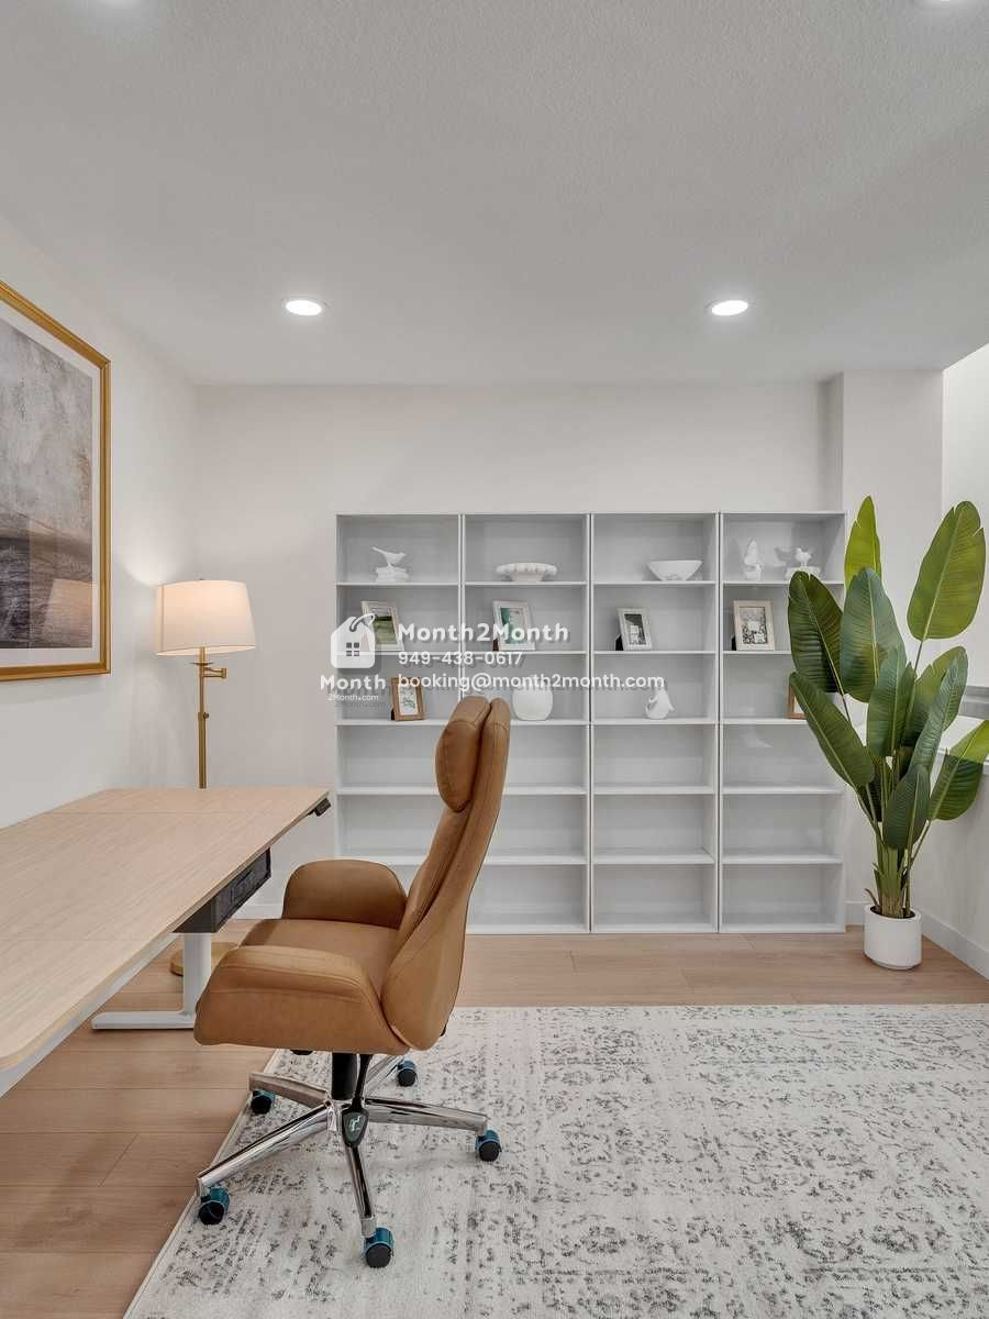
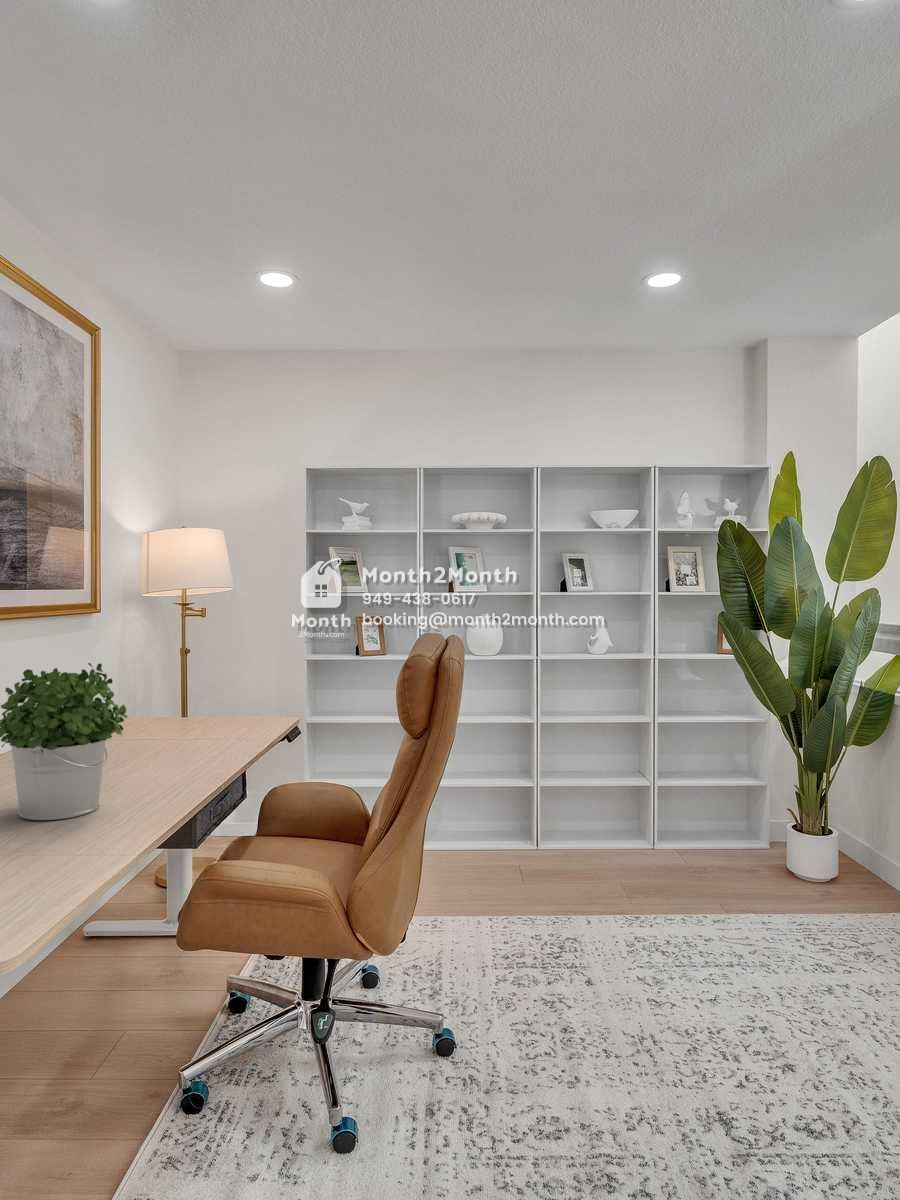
+ potted plant [0,662,128,821]
